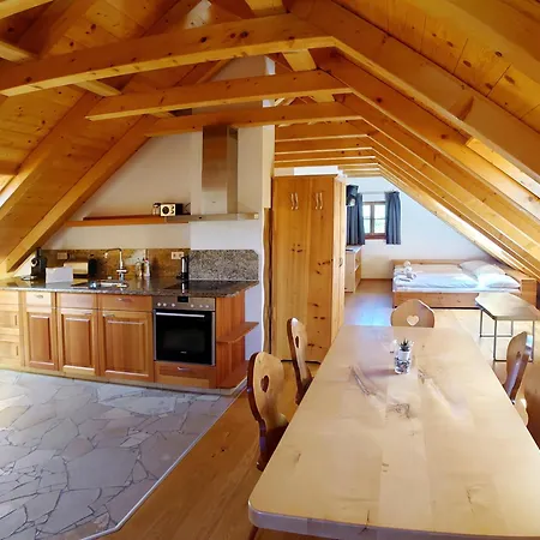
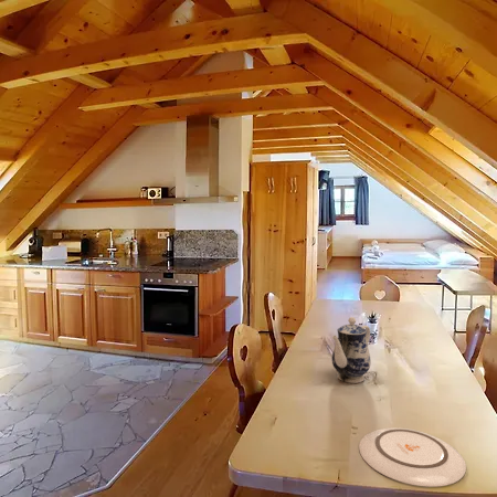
+ plate [358,426,467,488]
+ teapot [331,316,372,384]
